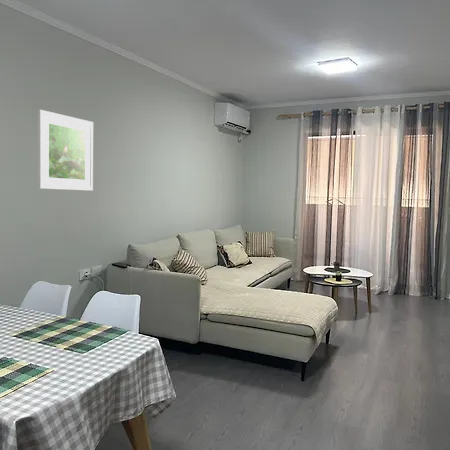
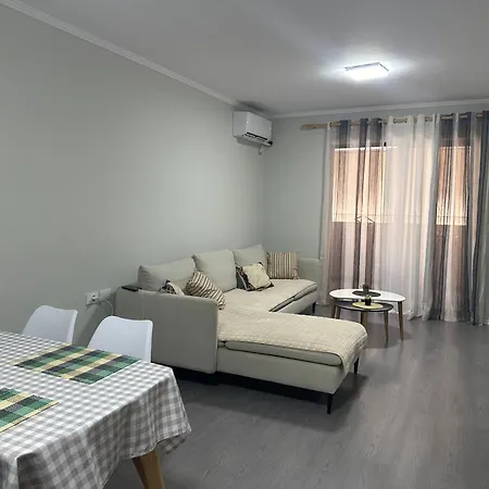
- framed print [37,109,94,192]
